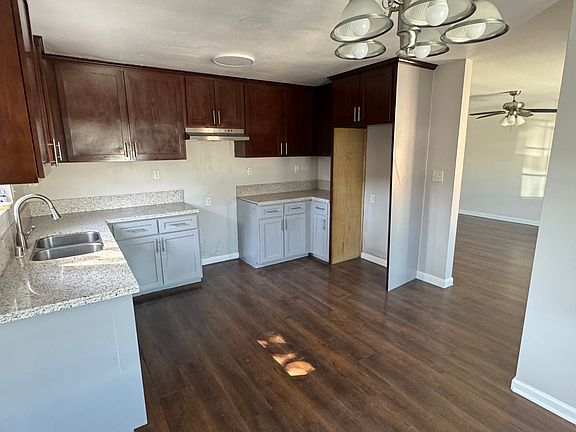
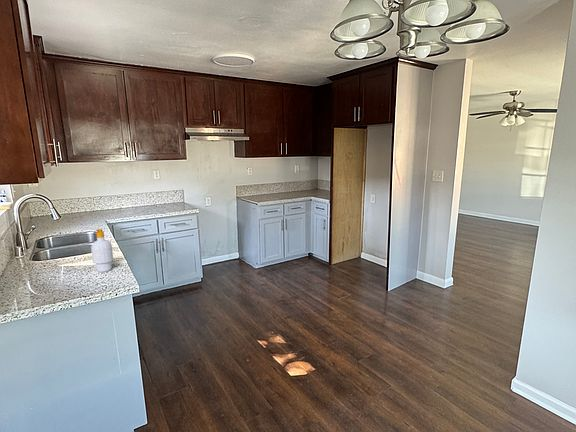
+ soap bottle [90,228,114,273]
